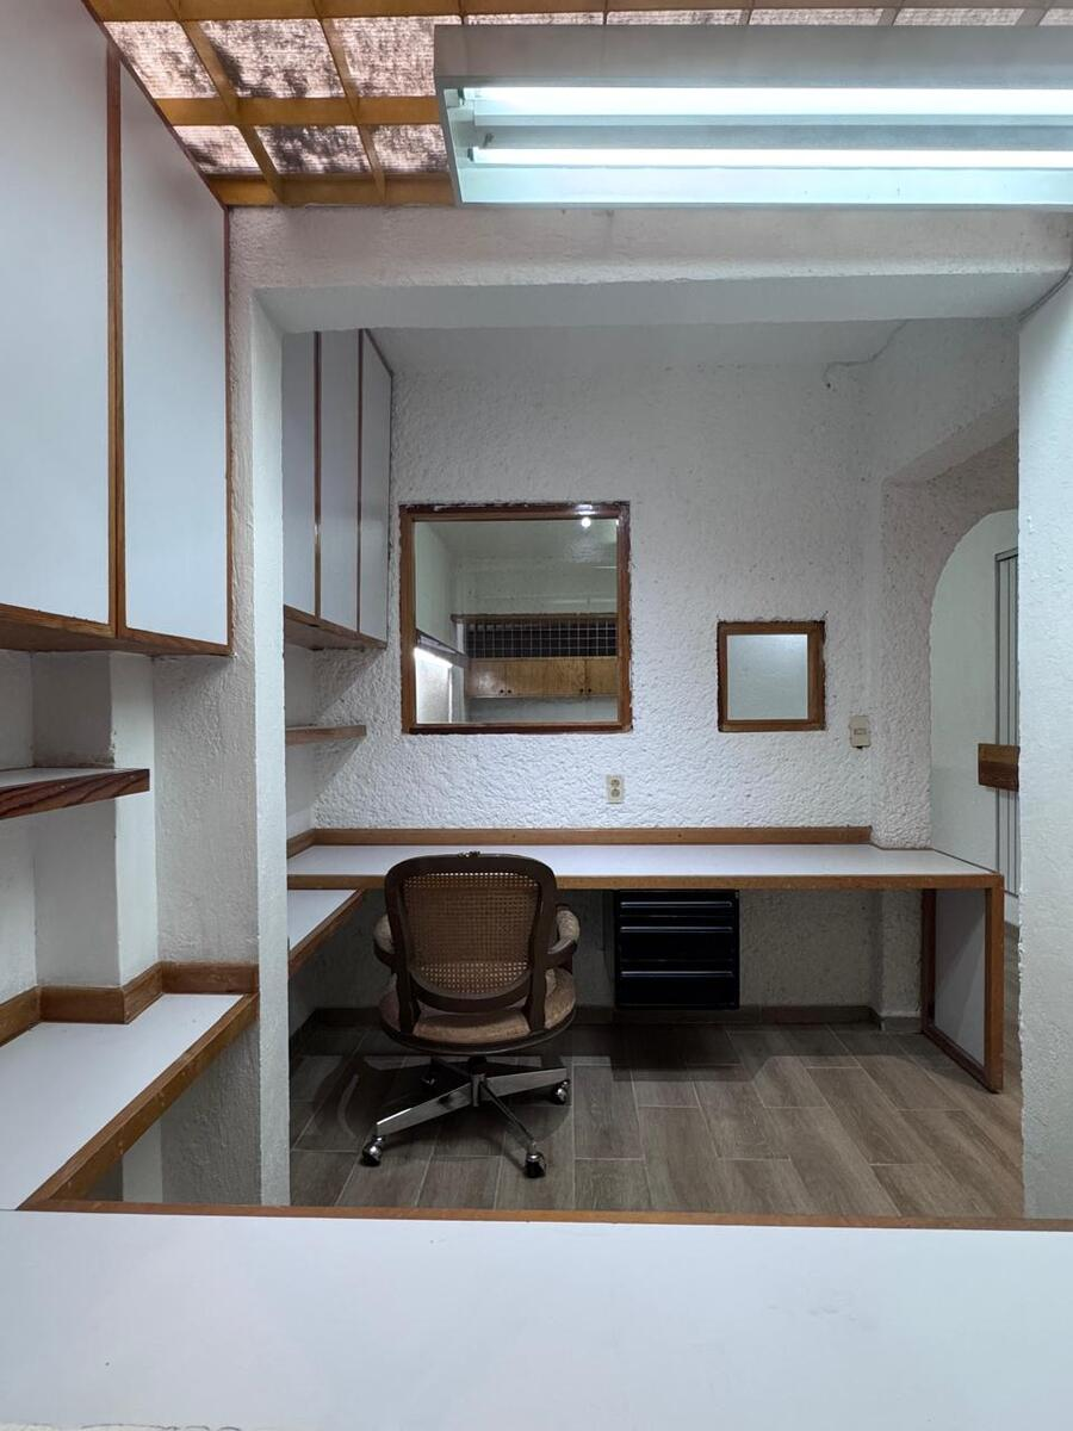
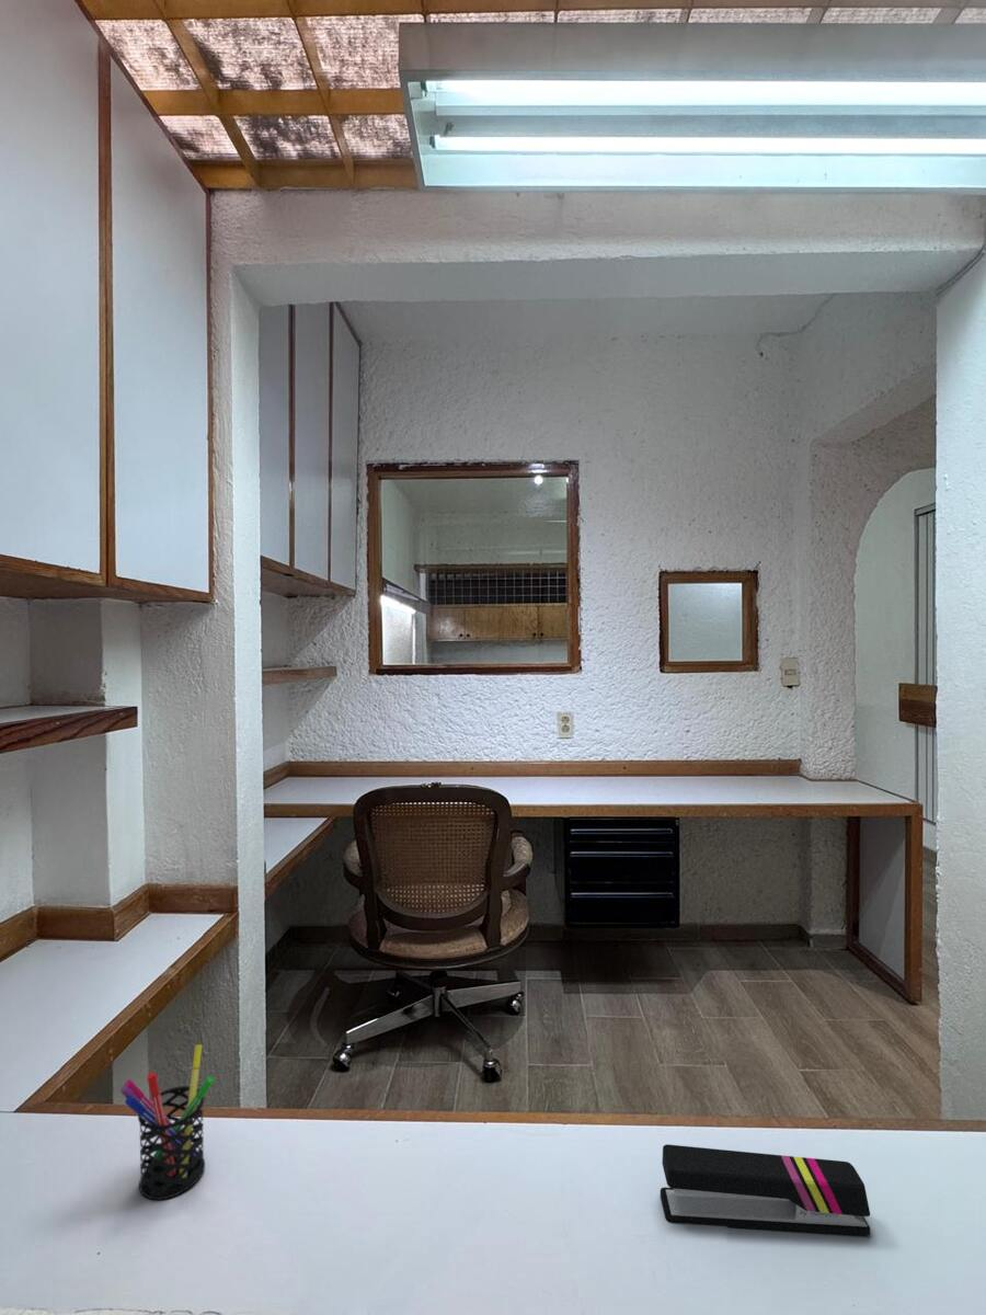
+ pen holder [119,1043,215,1201]
+ stapler [660,1144,871,1236]
